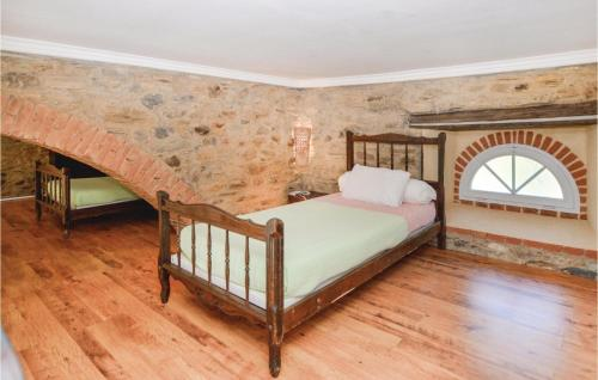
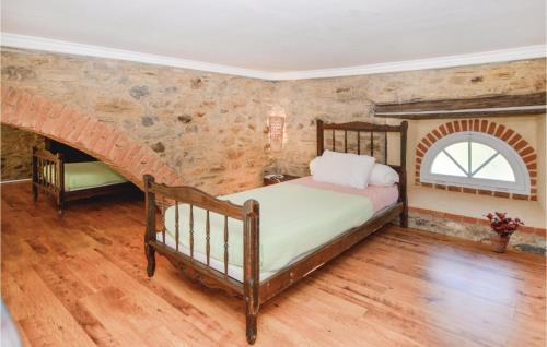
+ potted plant [481,211,525,253]
